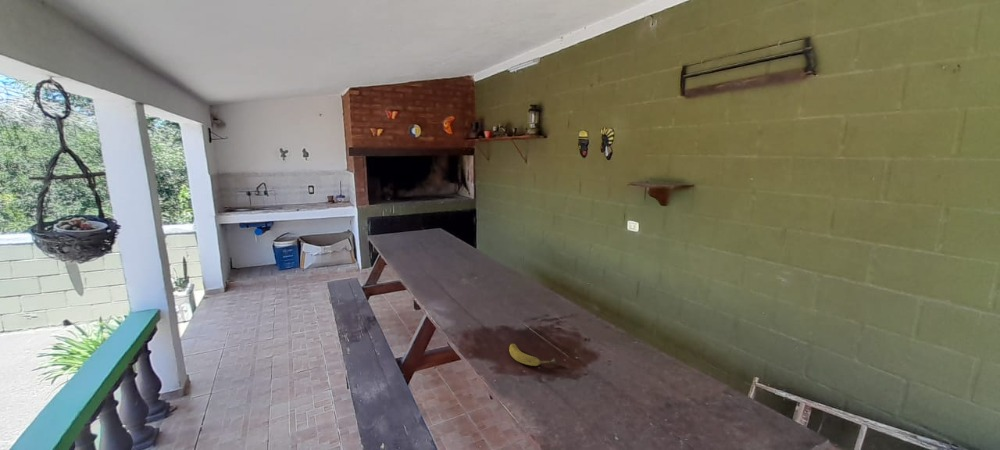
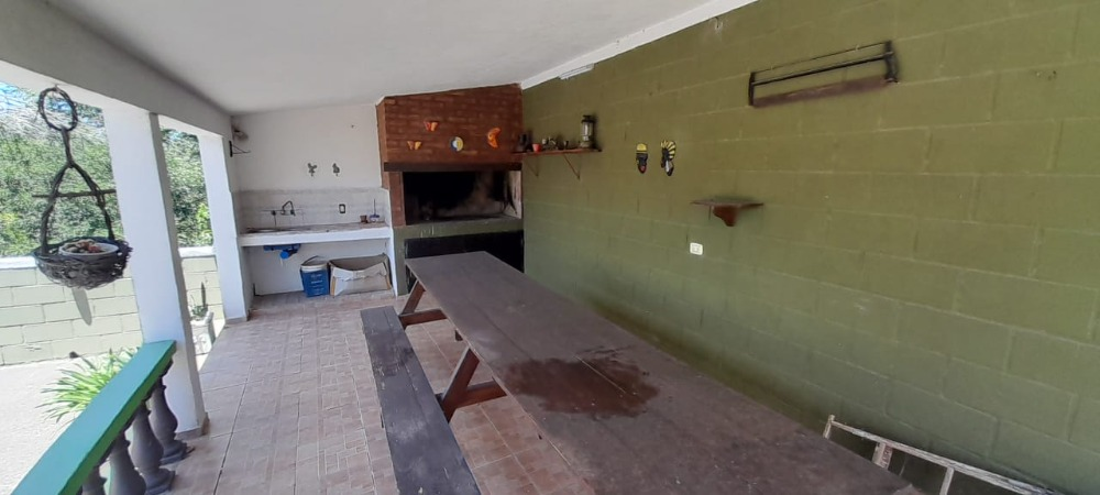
- fruit [508,343,557,367]
